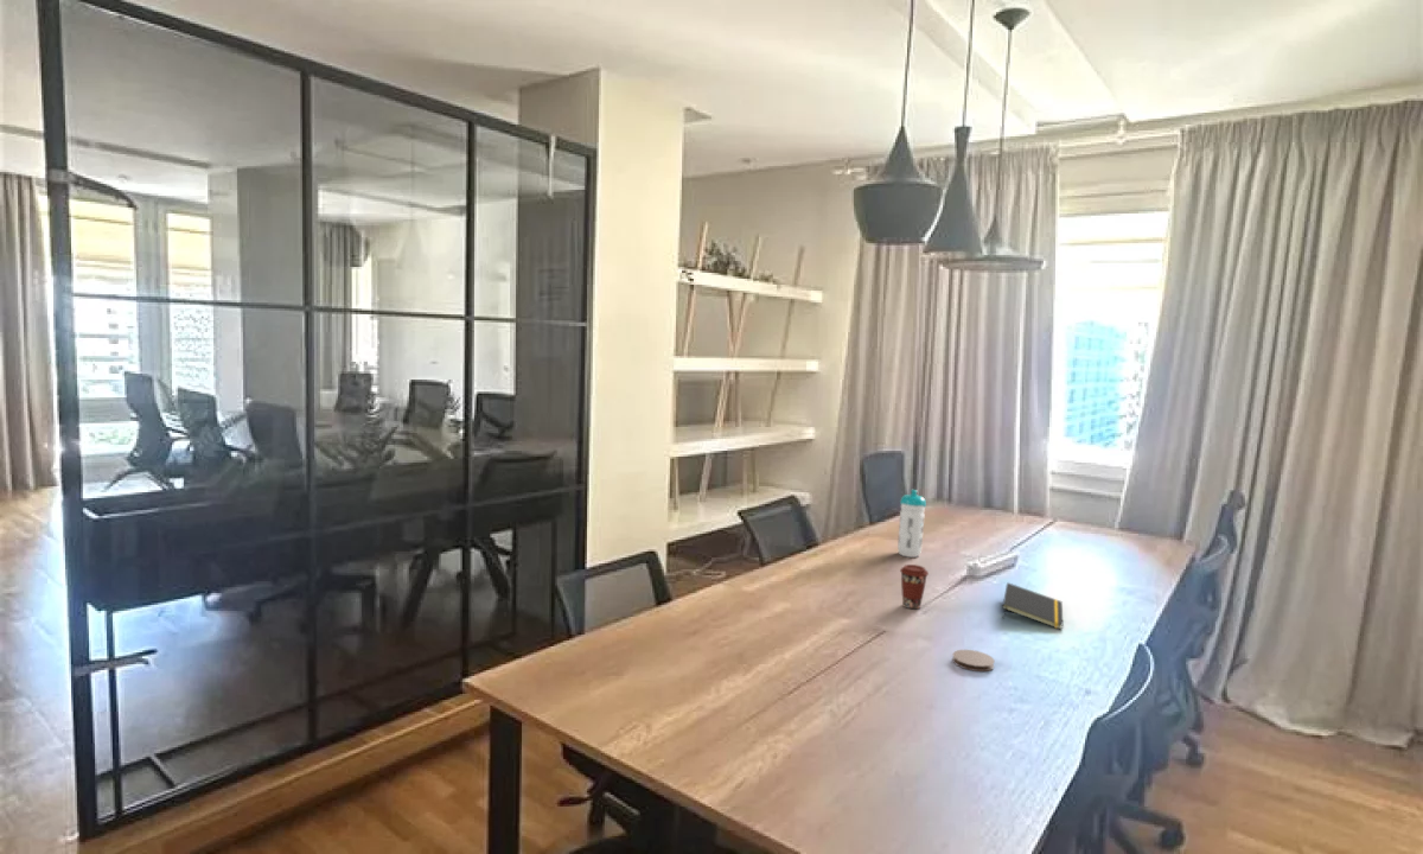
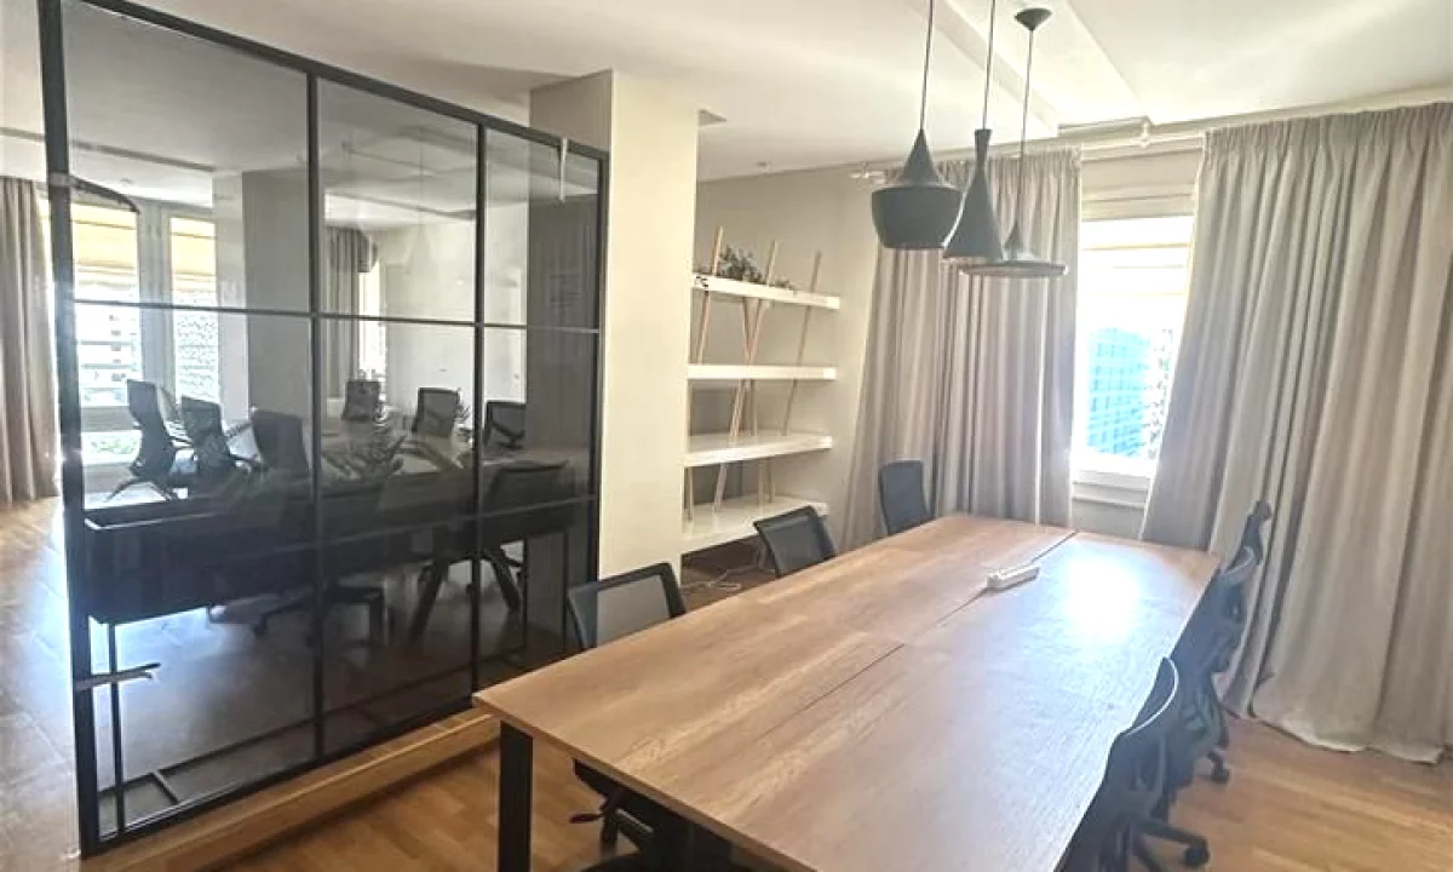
- notepad [1001,581,1064,631]
- coffee cup [899,563,930,610]
- water bottle [896,489,927,559]
- coaster [951,649,996,673]
